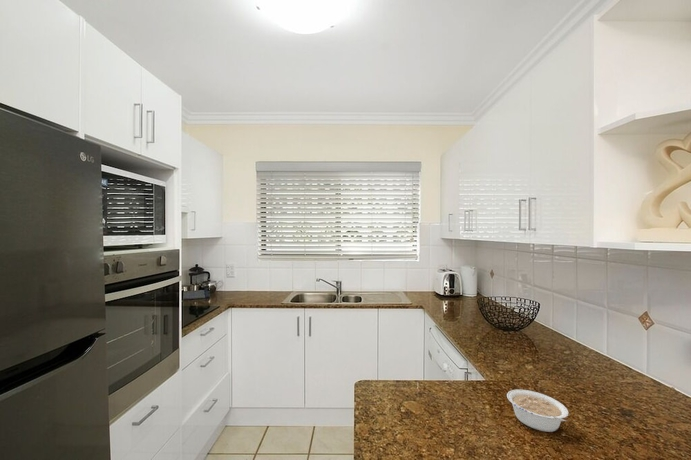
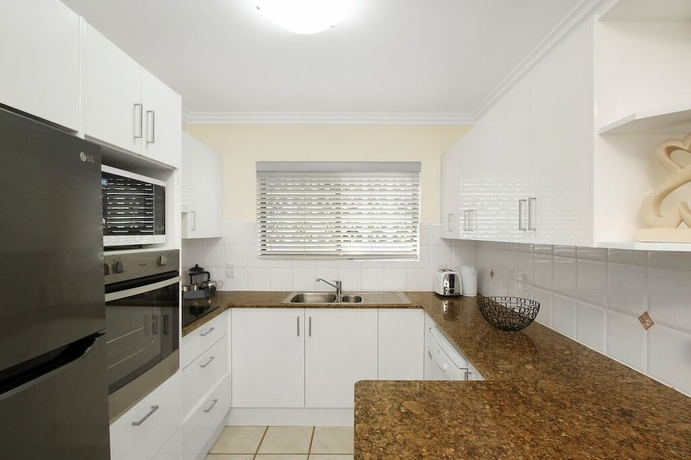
- legume [506,389,569,433]
